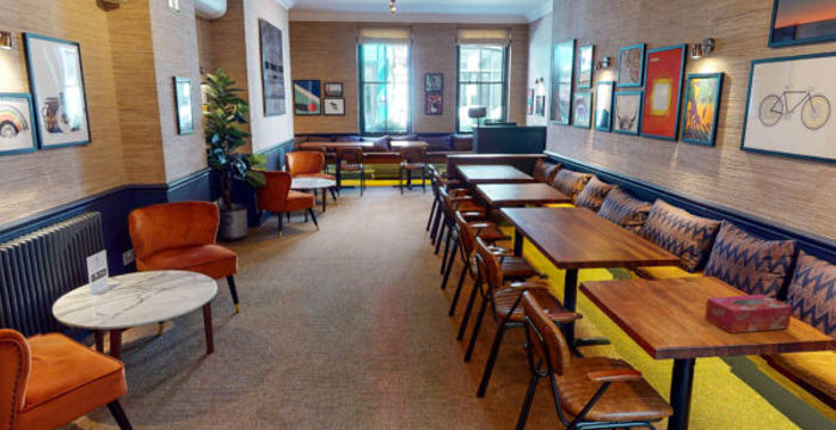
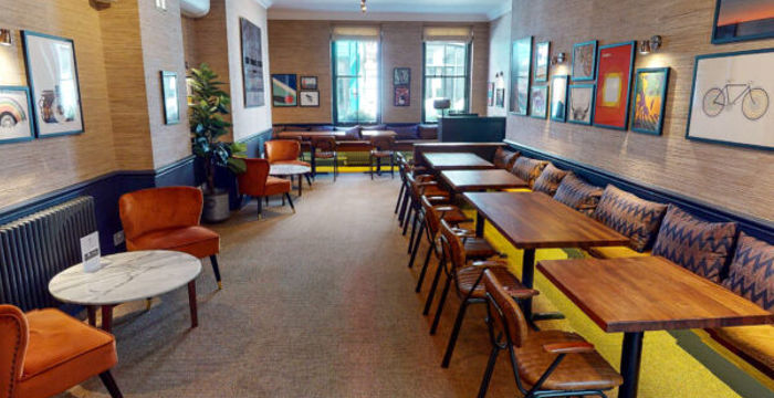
- tissue box [703,293,793,334]
